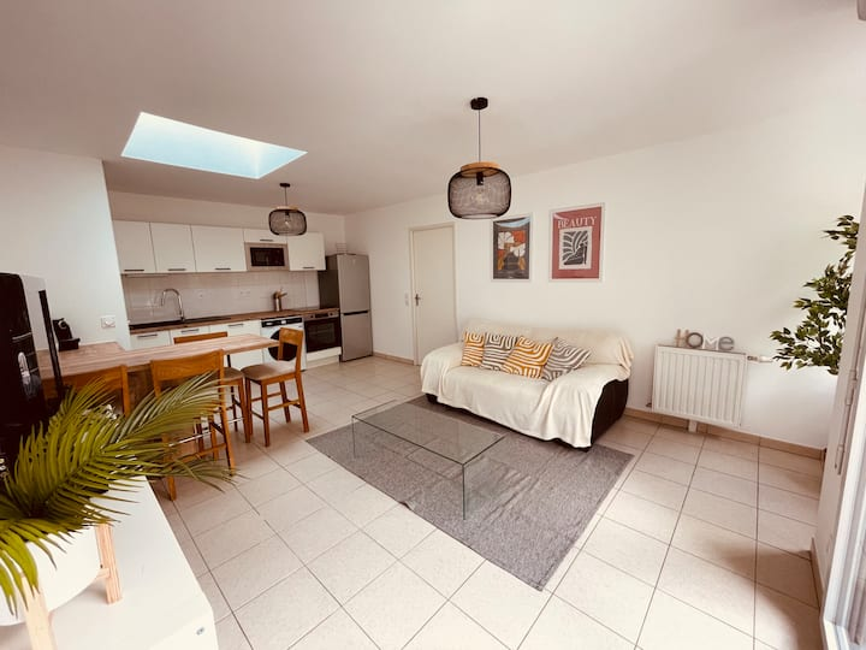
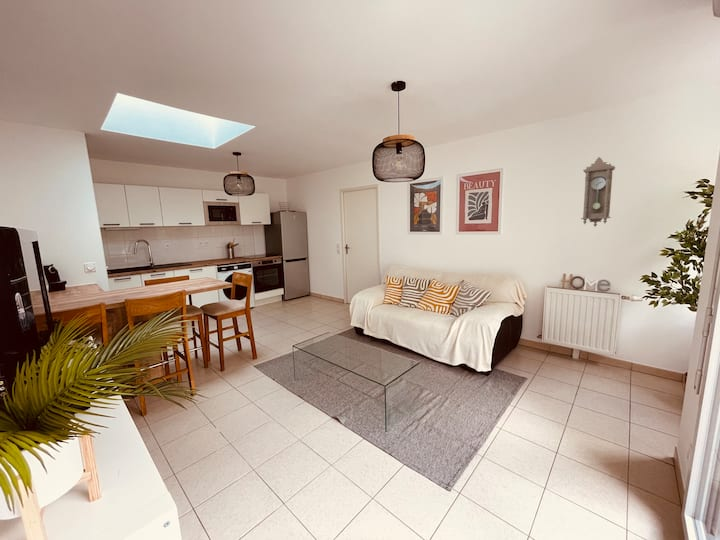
+ pendulum clock [580,156,616,228]
